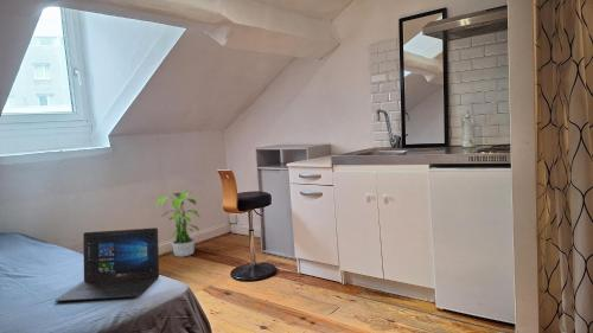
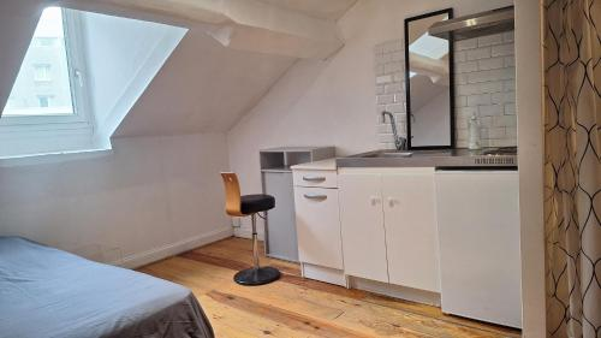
- potted plant [155,188,203,258]
- laptop [55,226,160,302]
